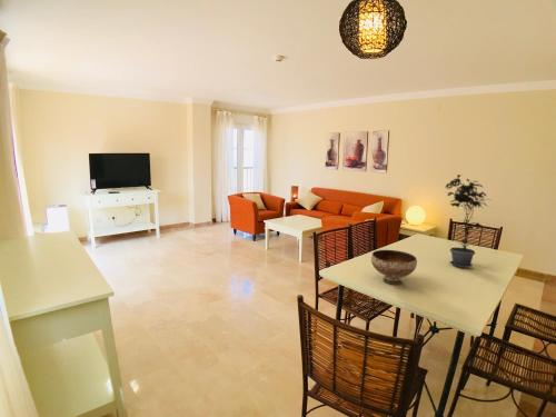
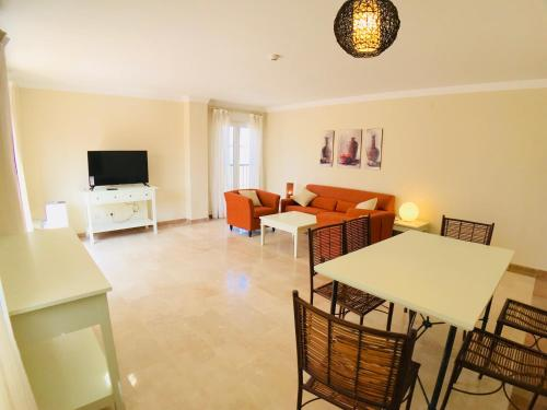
- potted plant [445,173,490,269]
- bowl [370,249,418,286]
